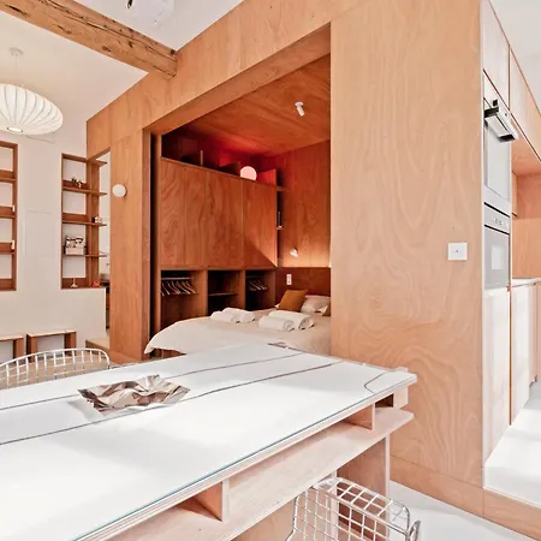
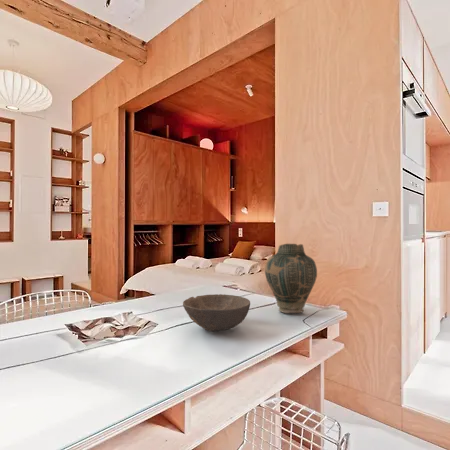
+ bowl [182,293,251,332]
+ vase [264,243,318,314]
